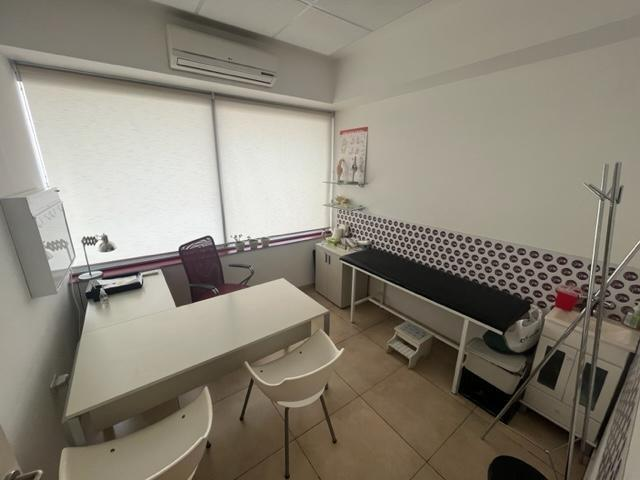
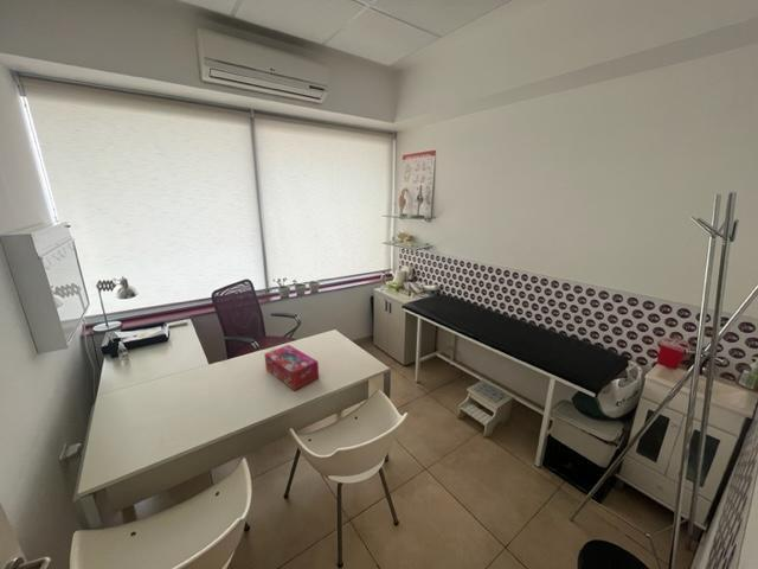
+ tissue box [263,344,320,391]
